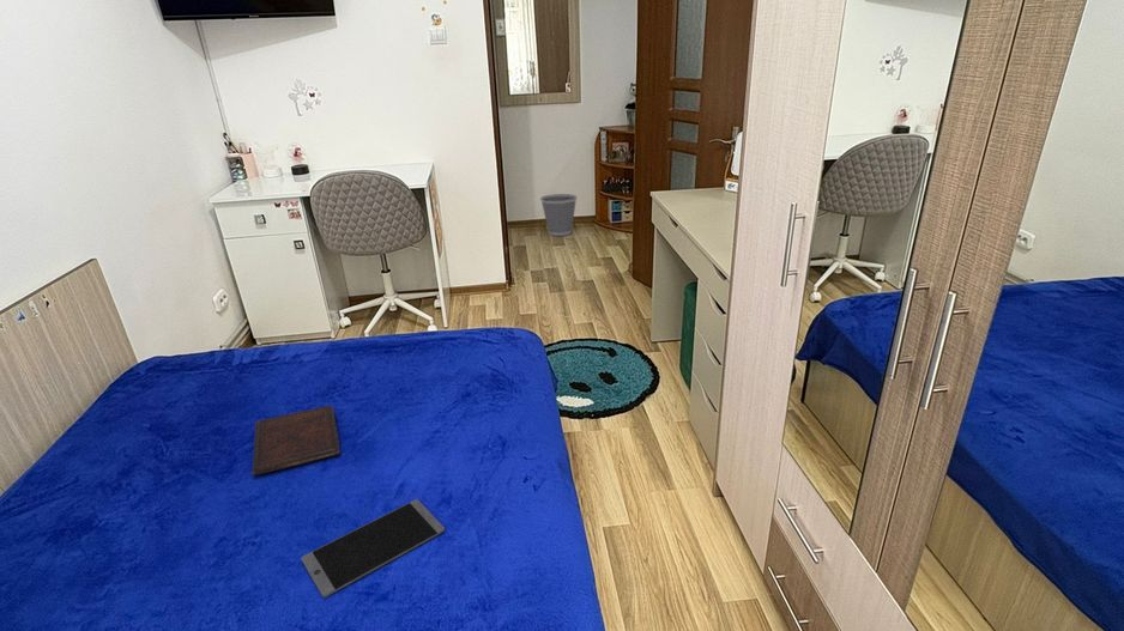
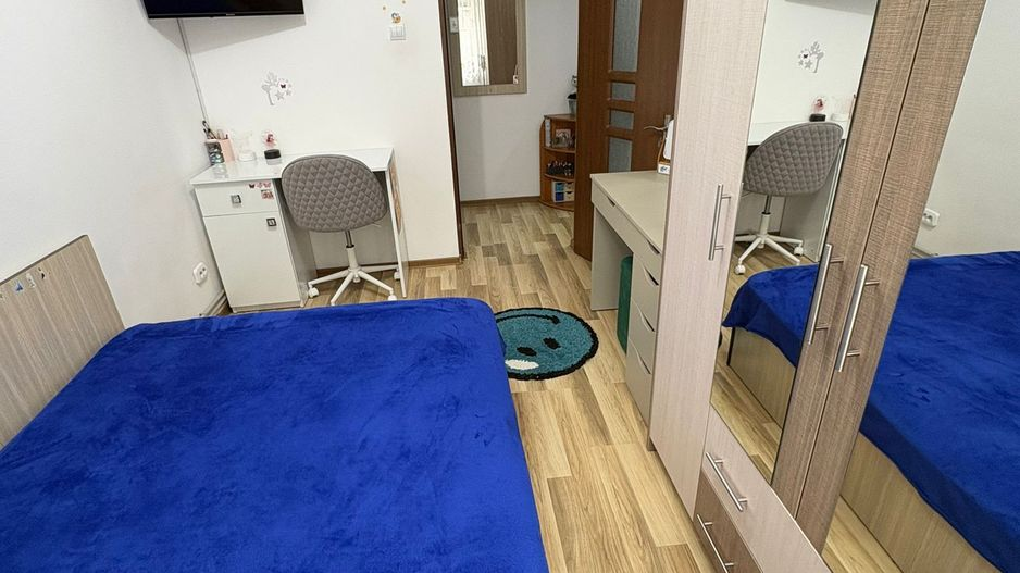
- book [250,405,340,475]
- tablet [300,498,446,599]
- wastebasket [539,193,578,237]
